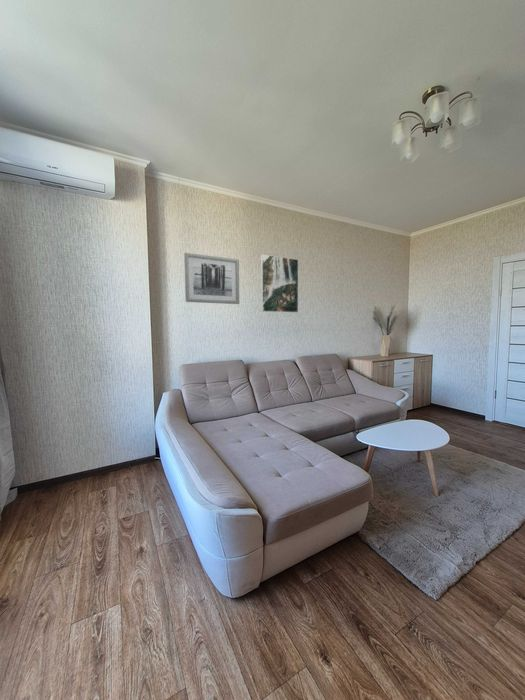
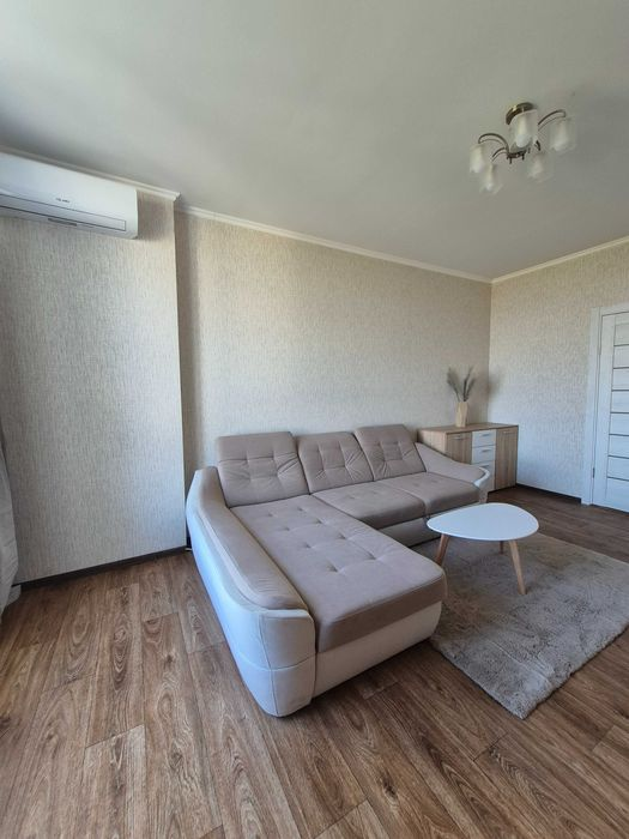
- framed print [260,253,299,314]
- wall art [183,252,240,305]
